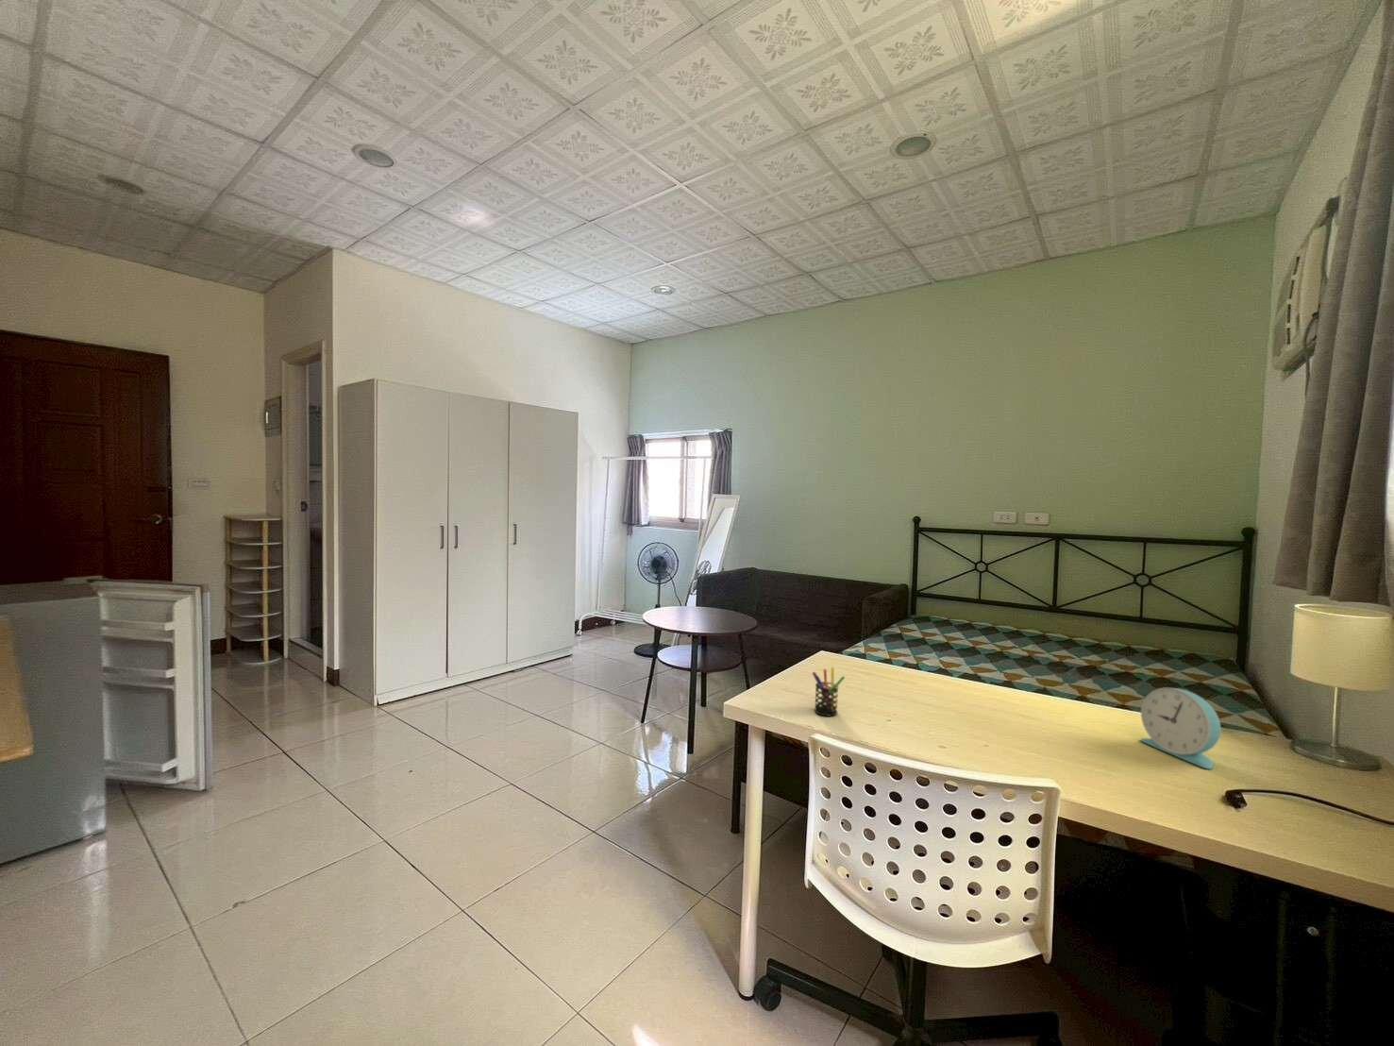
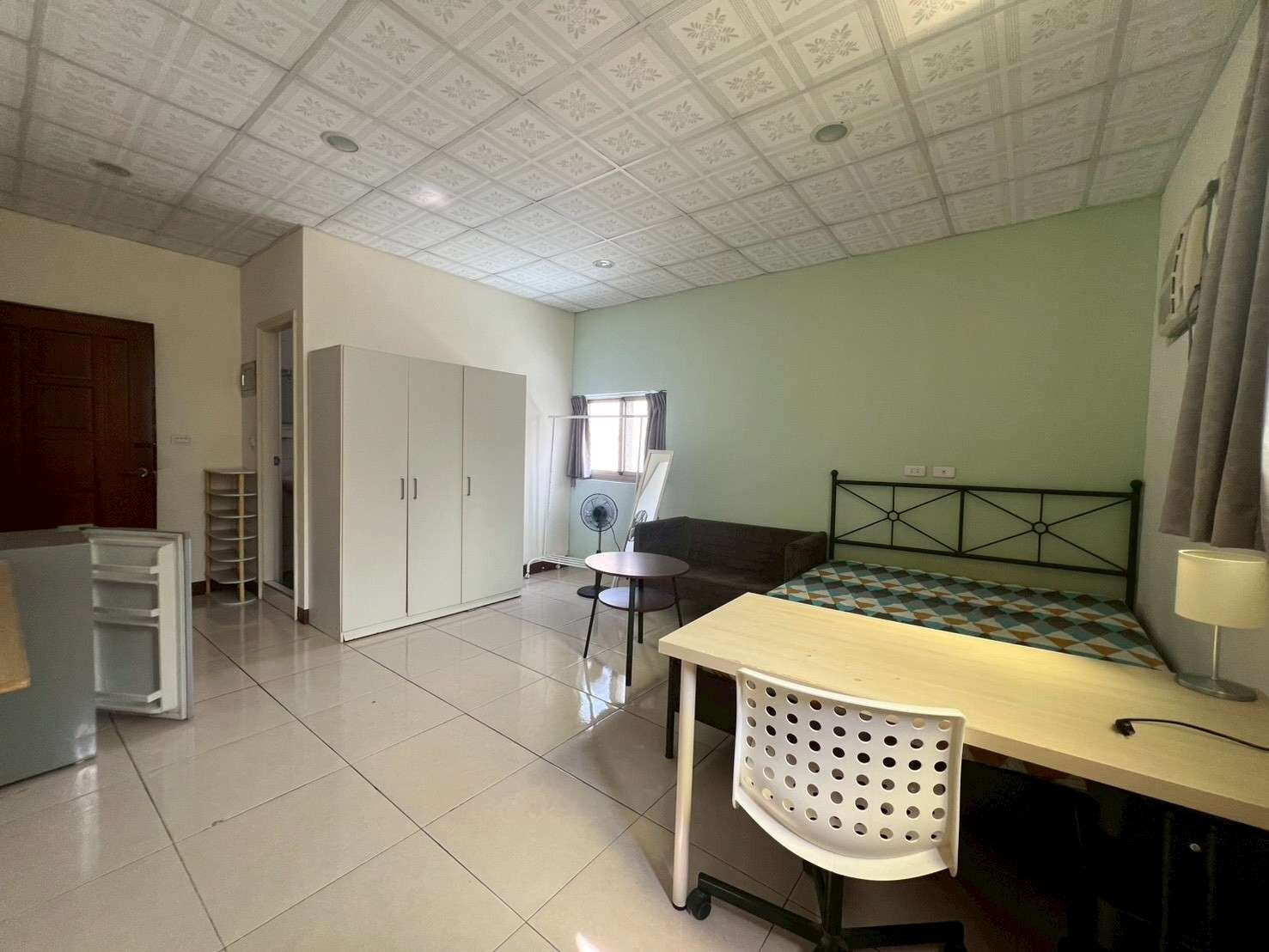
- pen holder [812,667,846,717]
- alarm clock [1139,687,1223,770]
